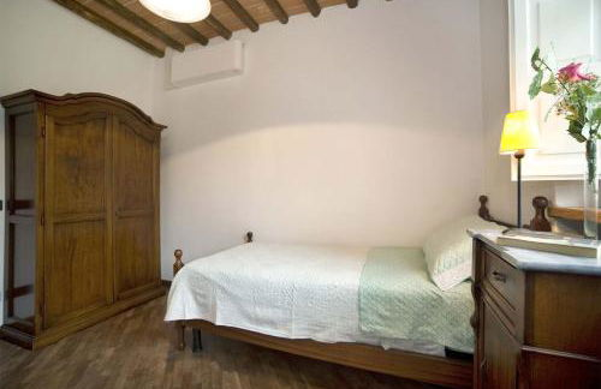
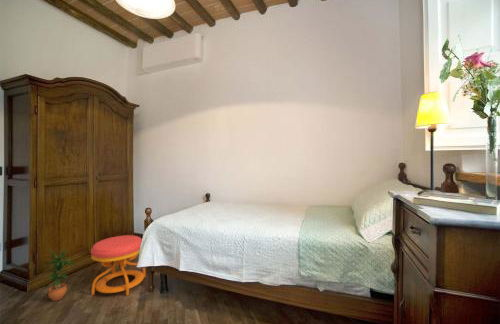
+ potted plant [45,248,76,302]
+ stool [90,234,146,296]
